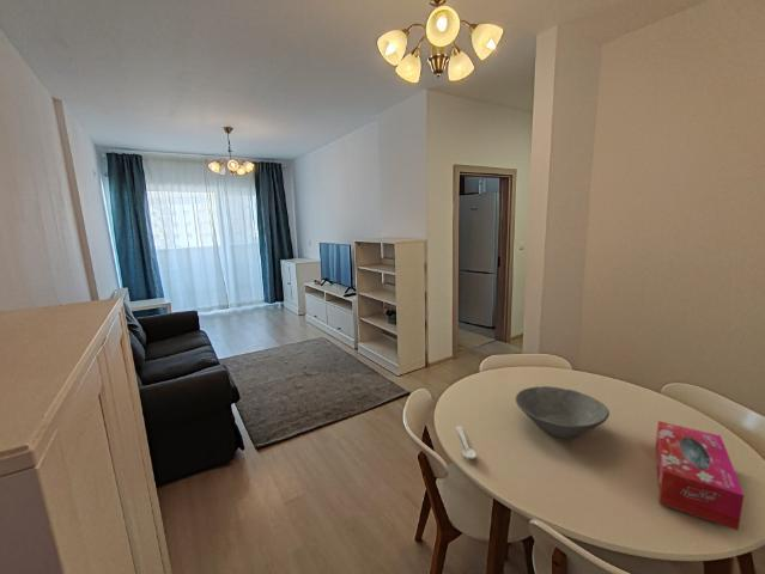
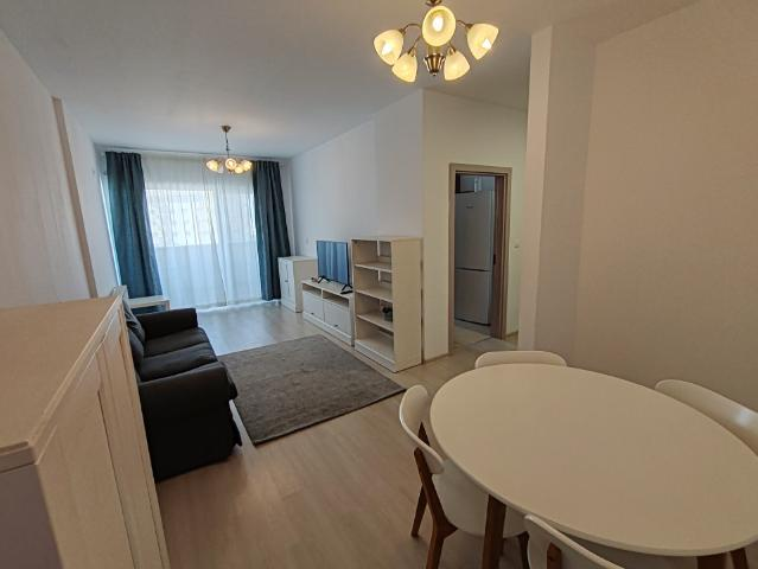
- tissue box [655,420,745,532]
- bowl [515,385,611,440]
- spoon [455,425,478,460]
